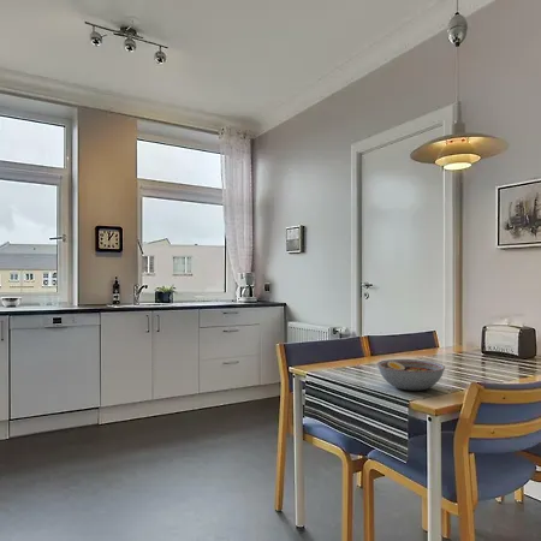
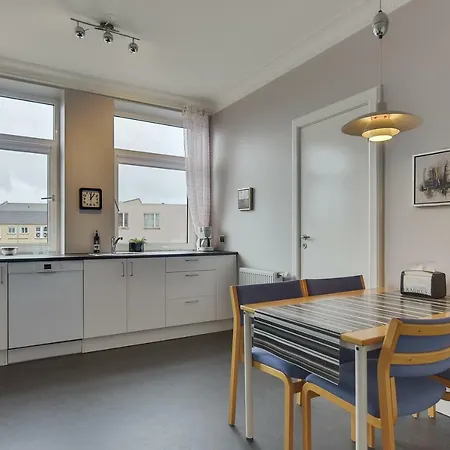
- bowl [375,358,446,392]
